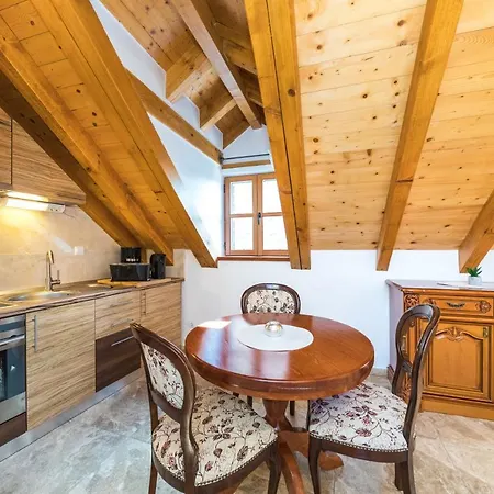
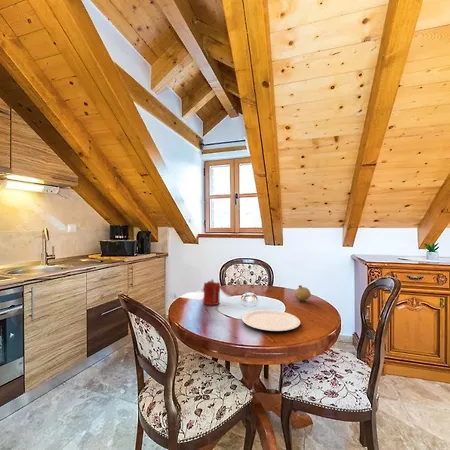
+ fruit [294,284,312,302]
+ plate [241,309,301,332]
+ candle [202,278,221,306]
